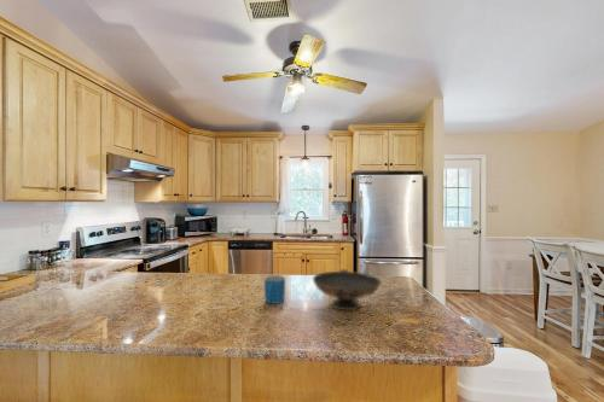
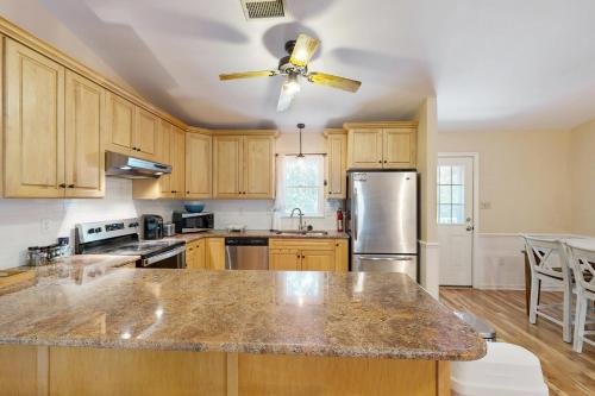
- mug [263,274,286,305]
- decorative bowl [312,268,382,311]
